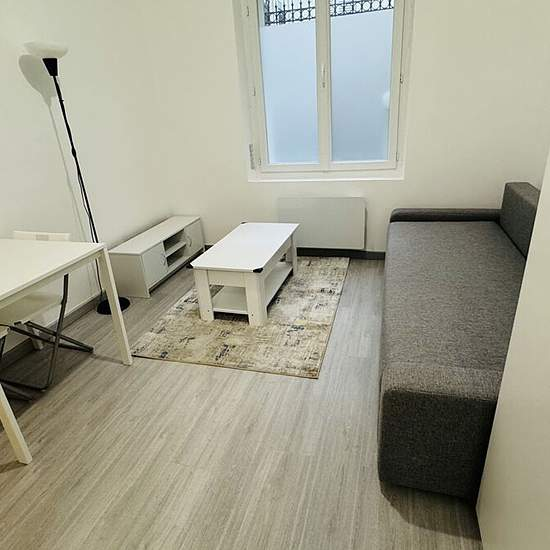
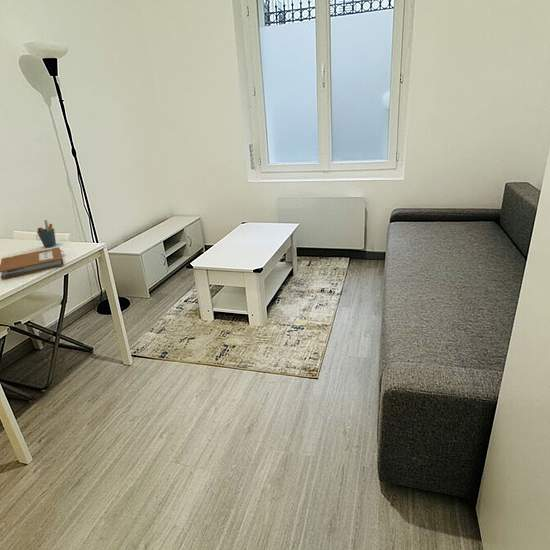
+ pen holder [36,219,57,248]
+ notebook [0,246,65,280]
